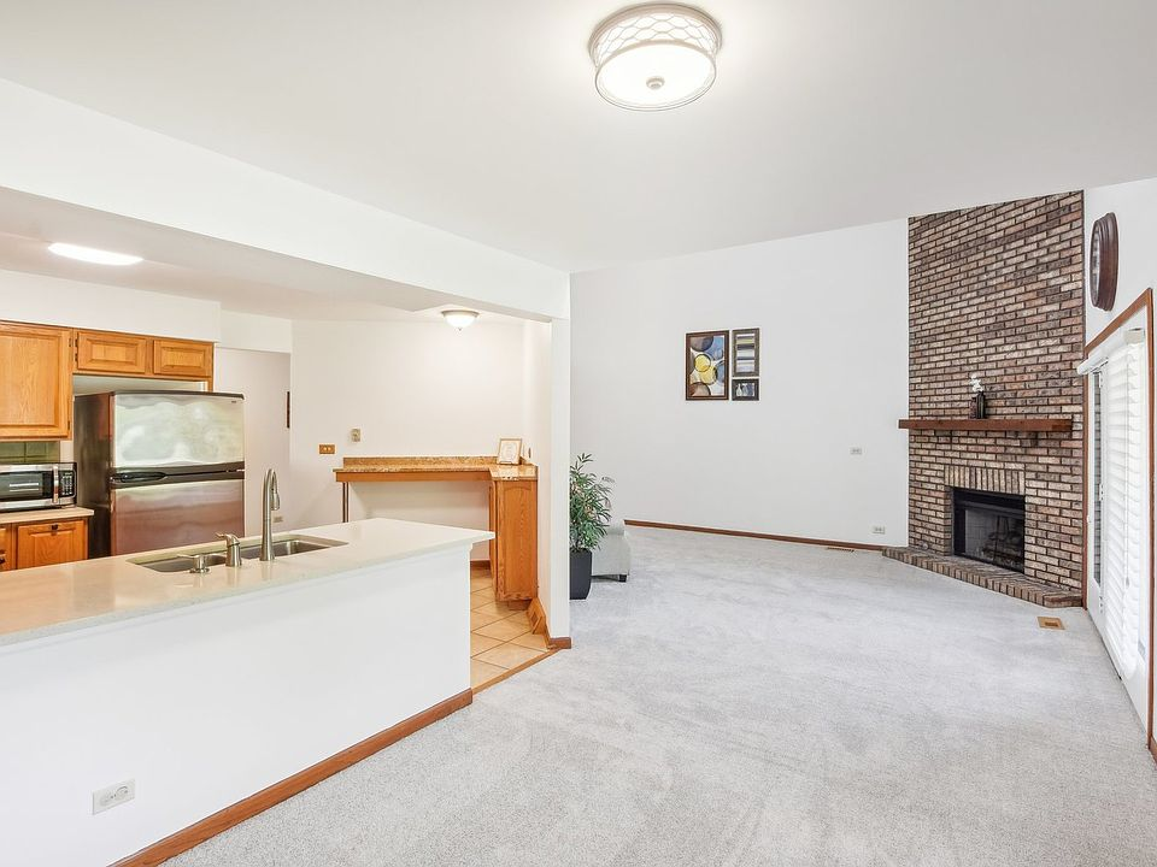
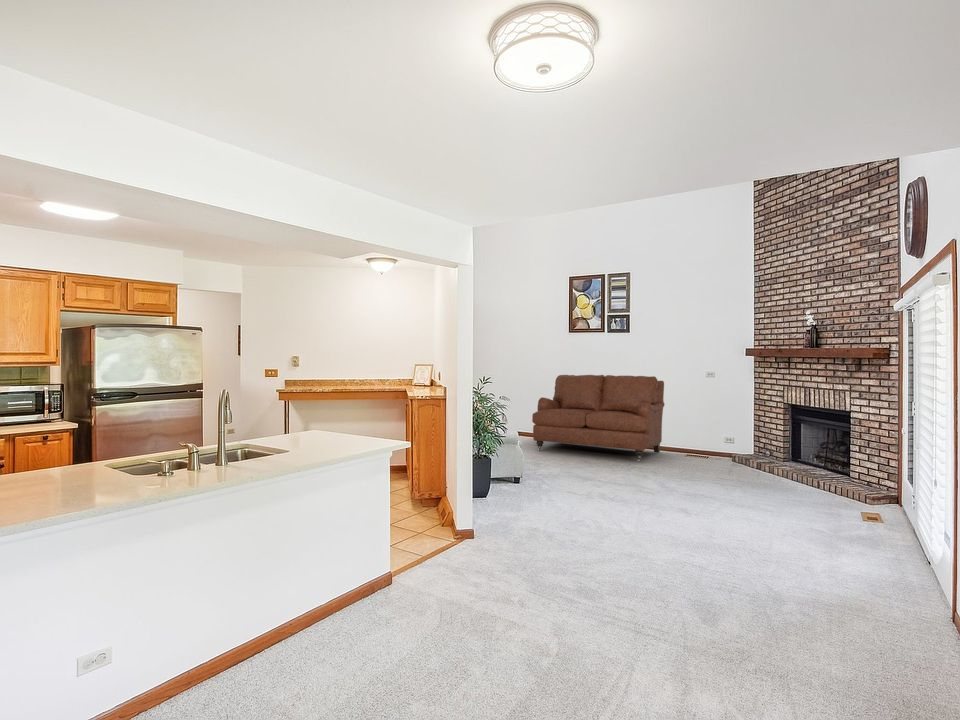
+ sofa [531,374,665,462]
